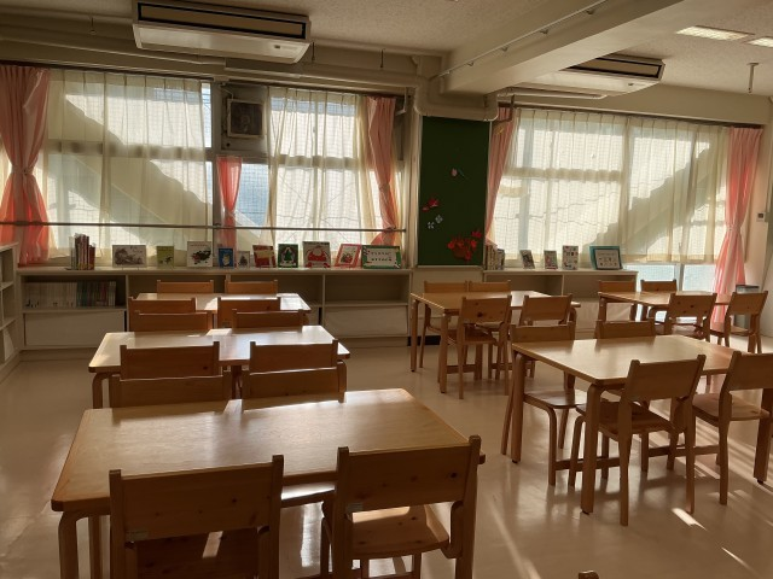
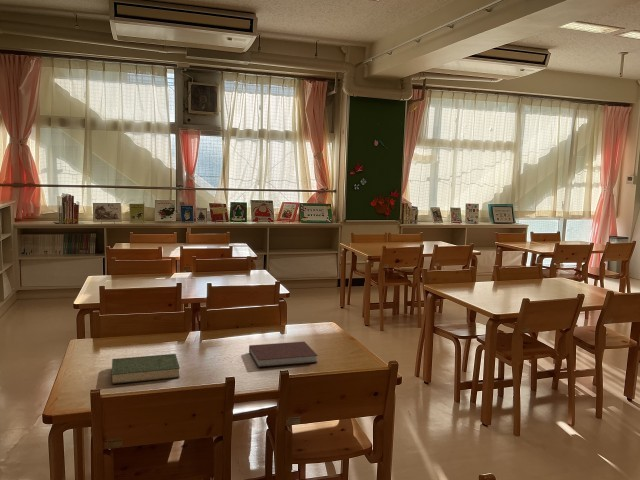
+ notebook [248,341,319,368]
+ book [111,353,181,385]
